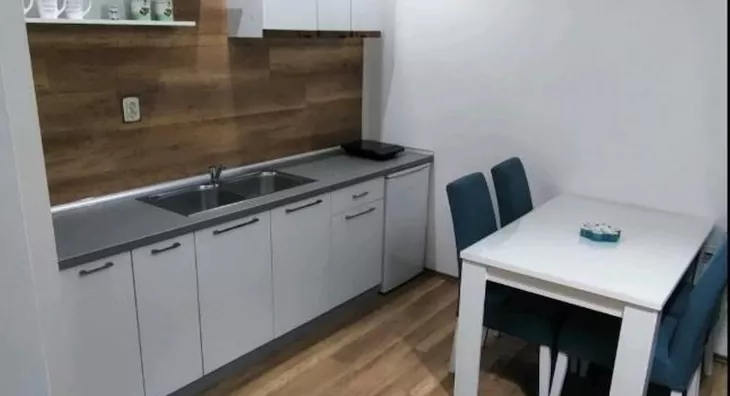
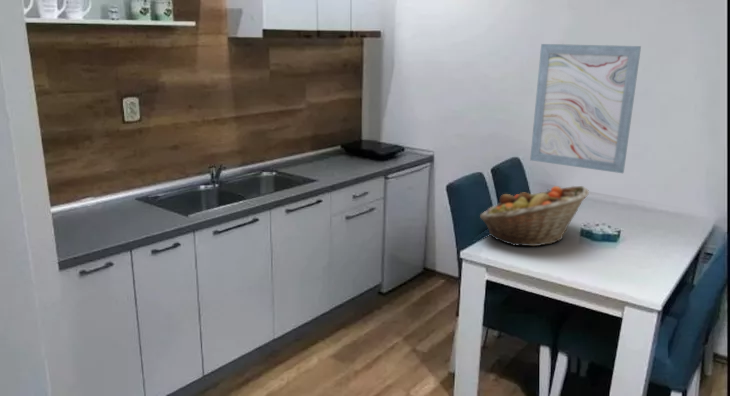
+ wall art [529,43,642,174]
+ fruit basket [479,185,590,247]
